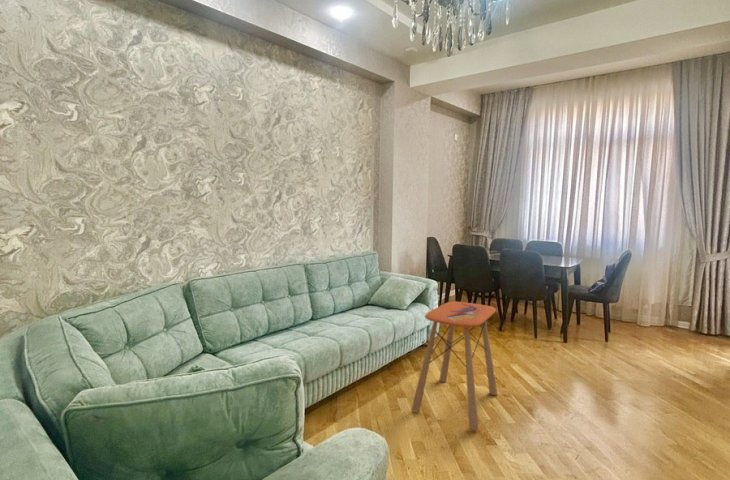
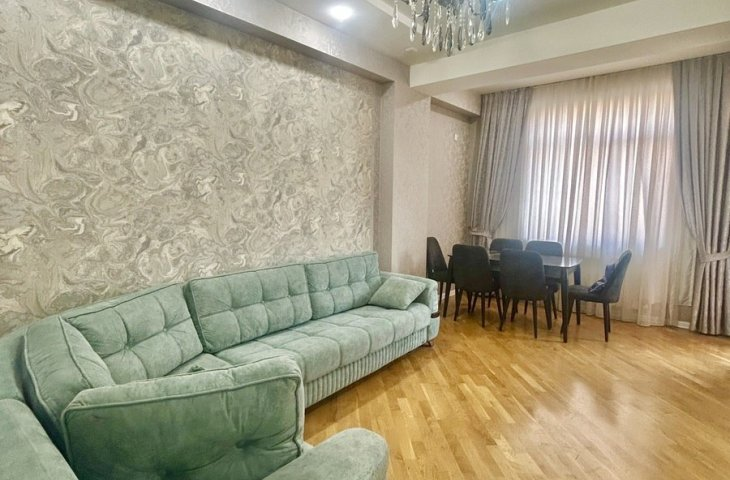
- side table [411,300,498,431]
